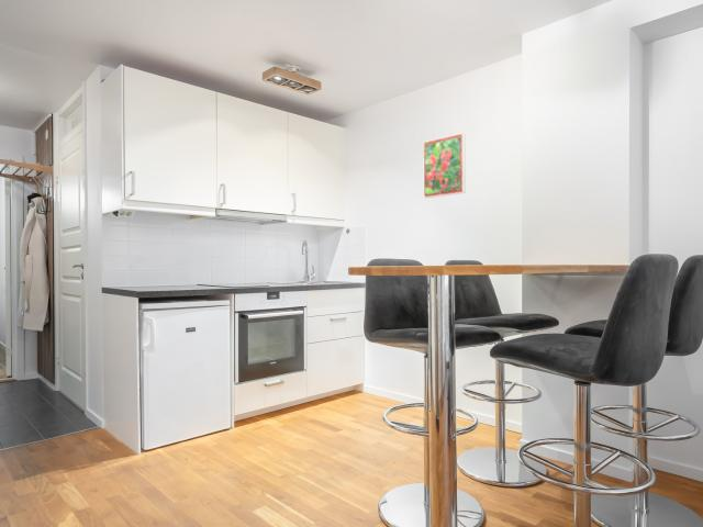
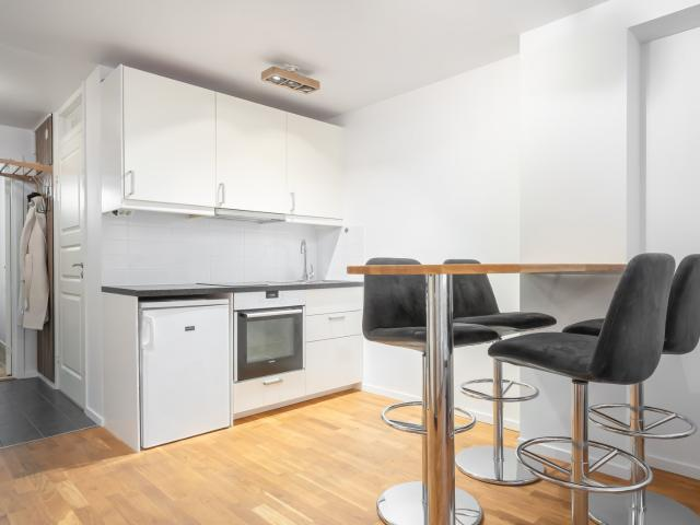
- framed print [422,132,467,199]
